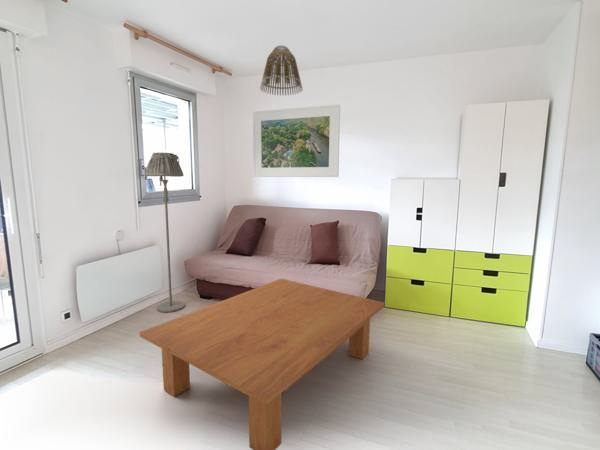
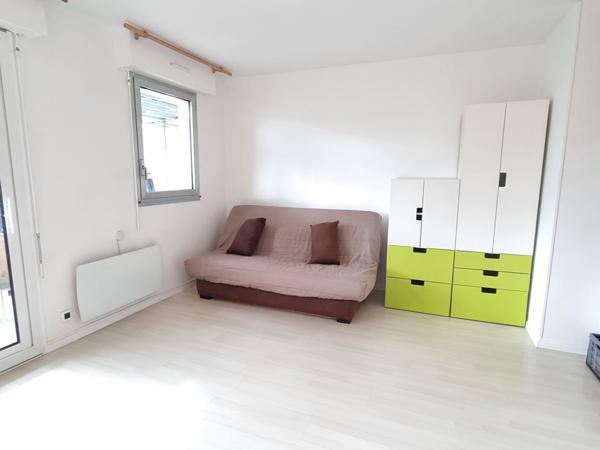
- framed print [252,104,341,178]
- lamp shade [259,45,304,97]
- coffee table [138,278,386,450]
- floor lamp [144,151,186,313]
